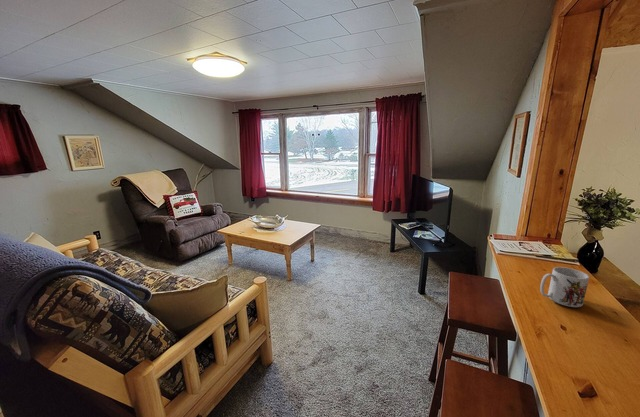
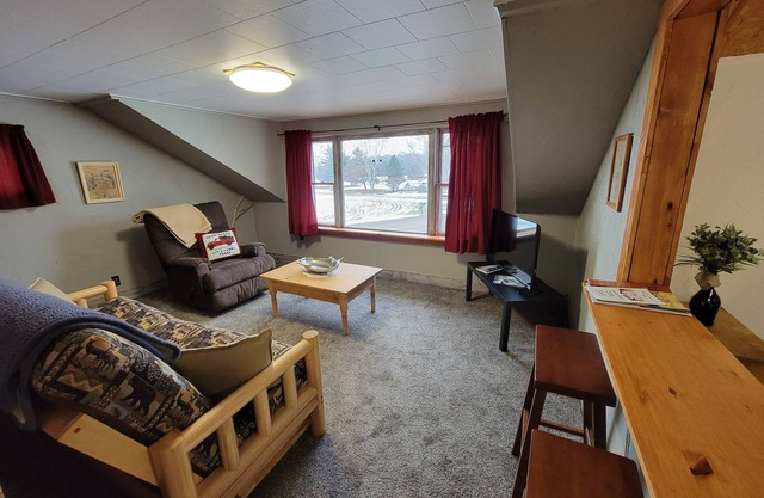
- mug [539,266,590,308]
